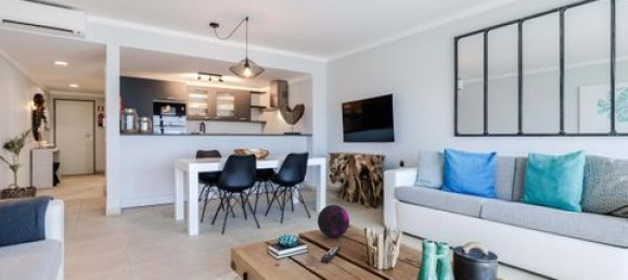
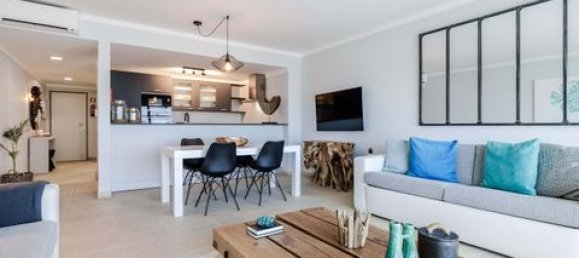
- decorative orb [317,204,350,239]
- remote control [320,244,342,264]
